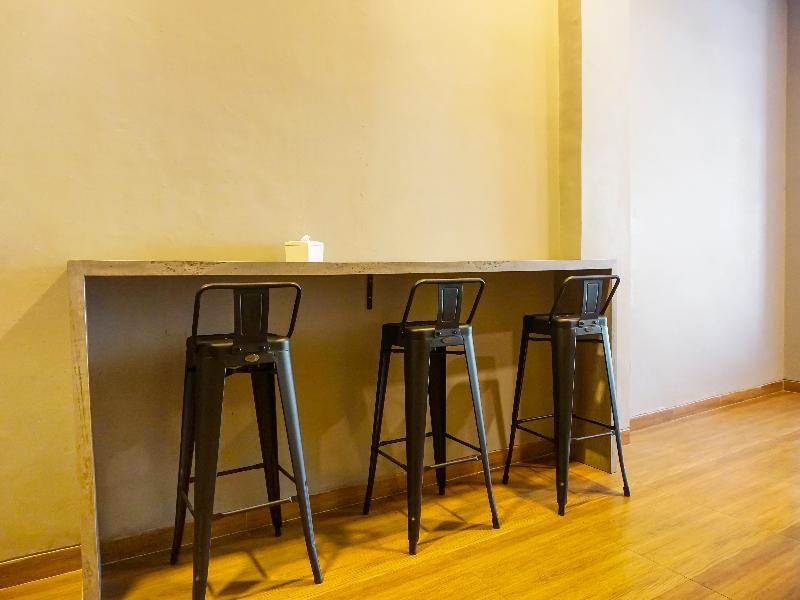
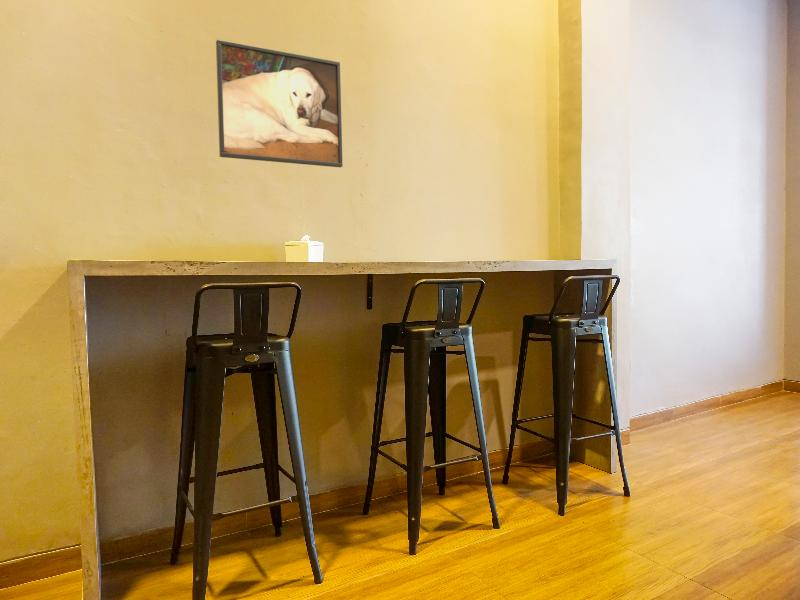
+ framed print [215,39,344,168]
